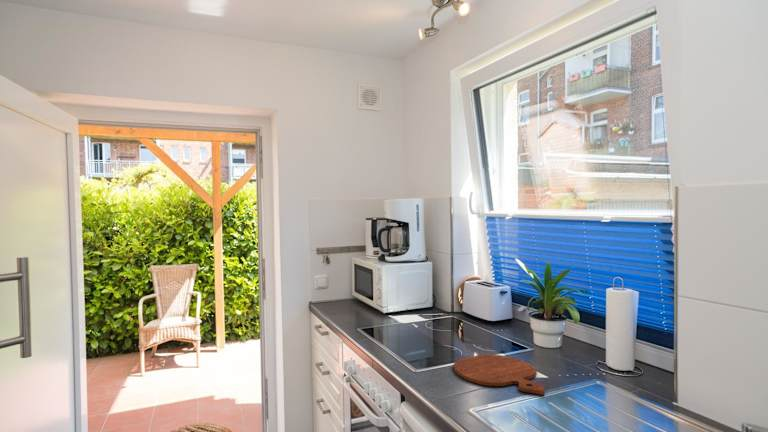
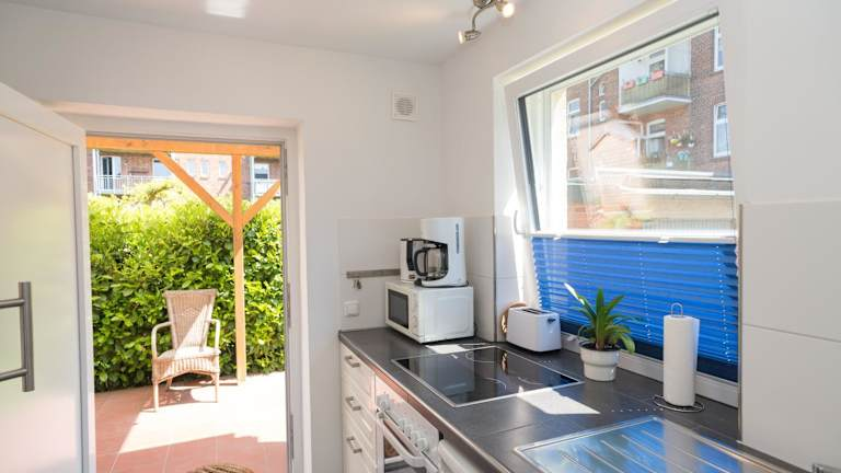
- cutting board [453,353,546,396]
